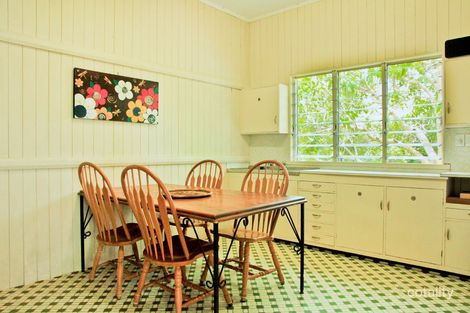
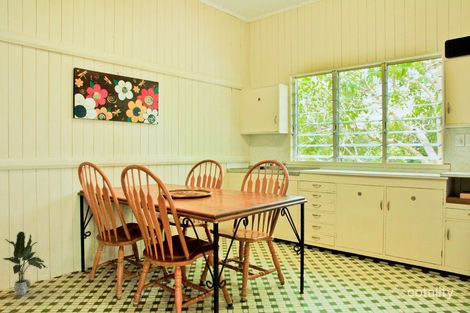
+ potted plant [3,231,48,296]
